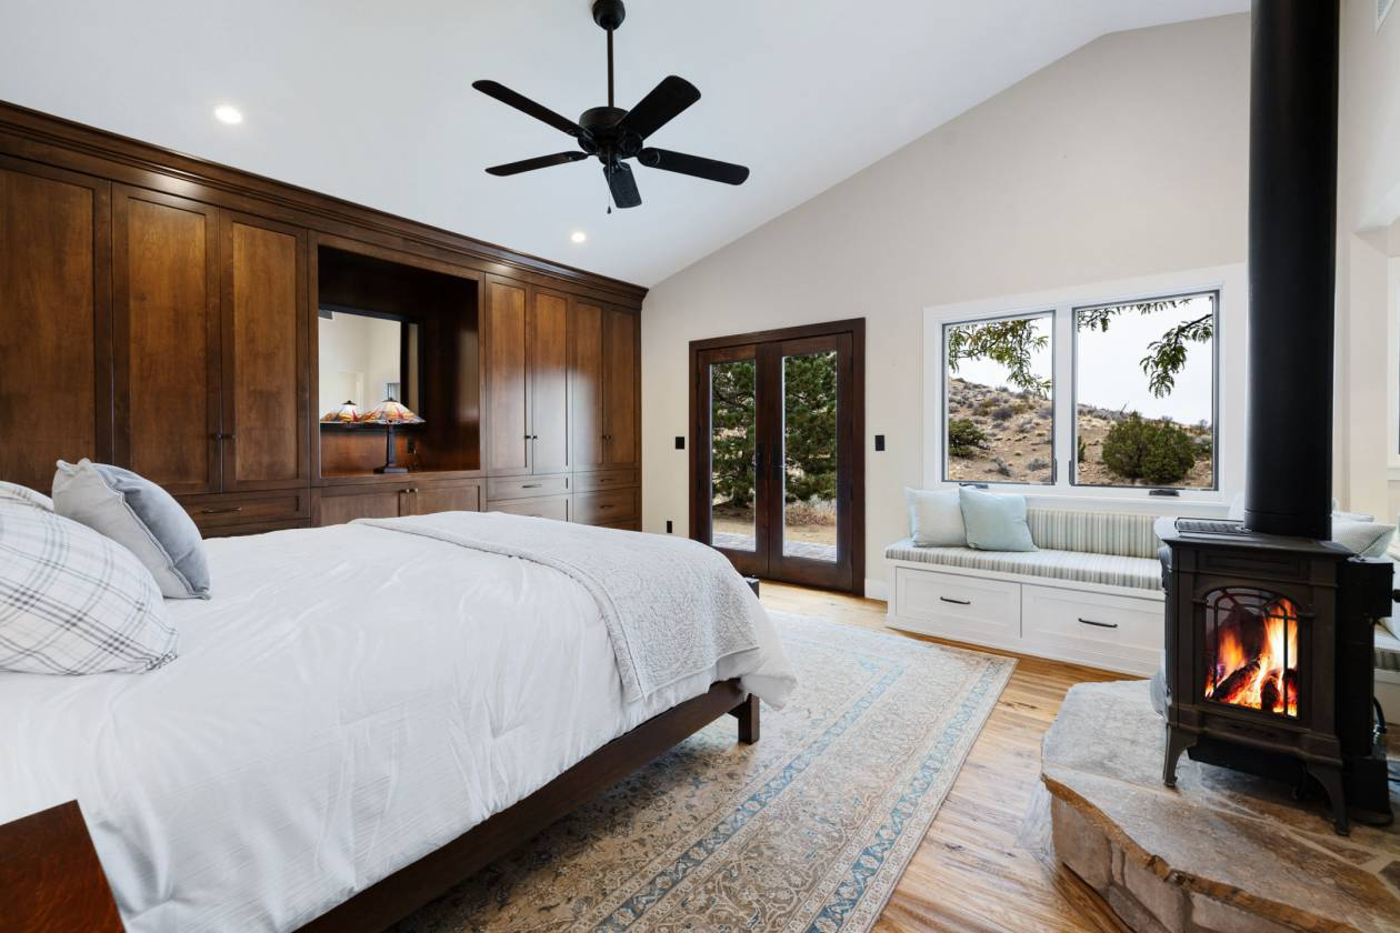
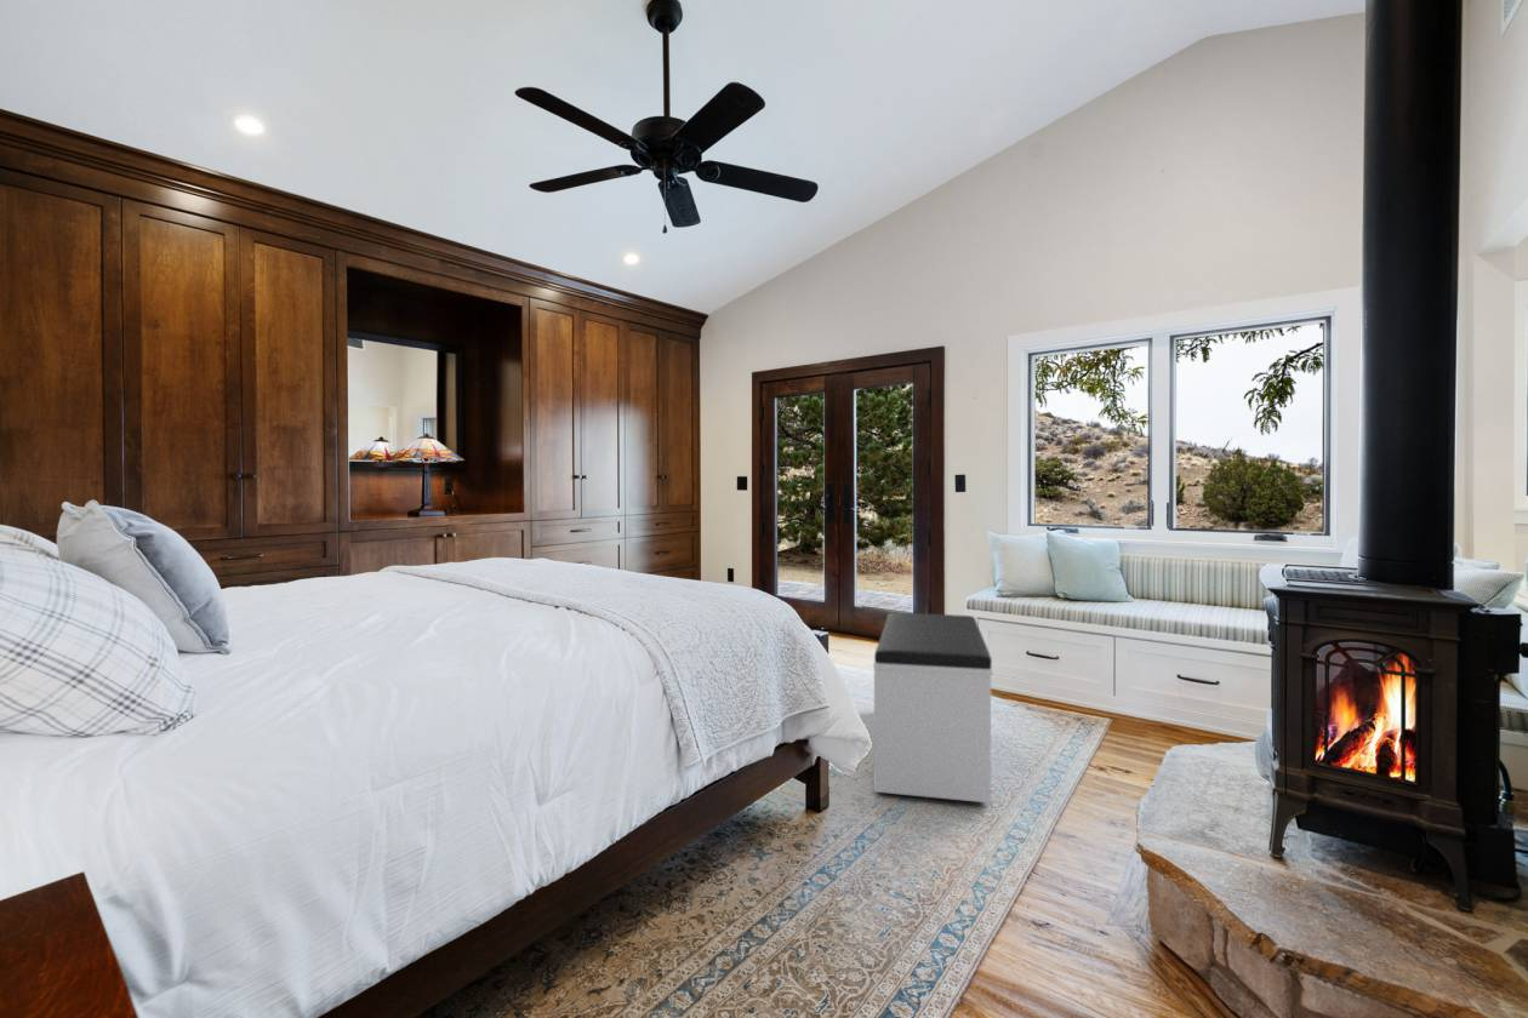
+ bench [872,612,994,805]
